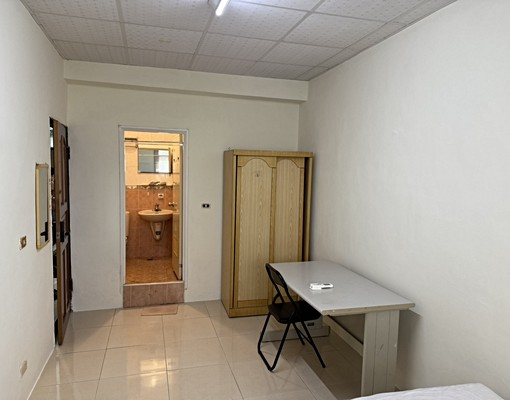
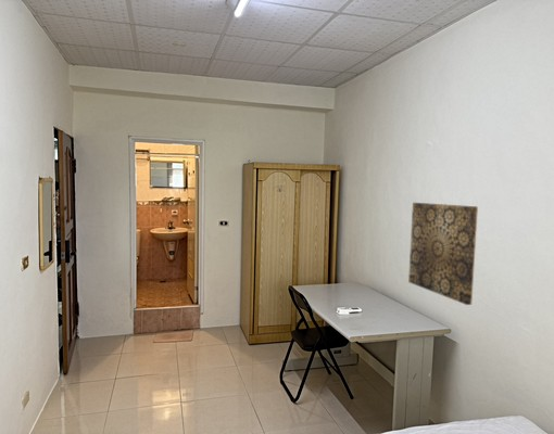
+ wall art [407,202,479,306]
